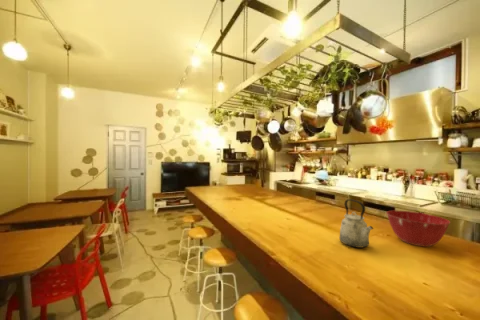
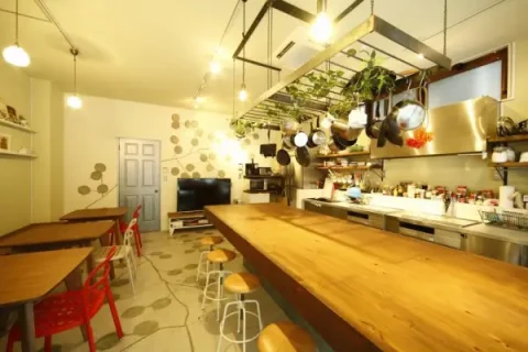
- mixing bowl [385,210,451,248]
- kettle [338,198,375,249]
